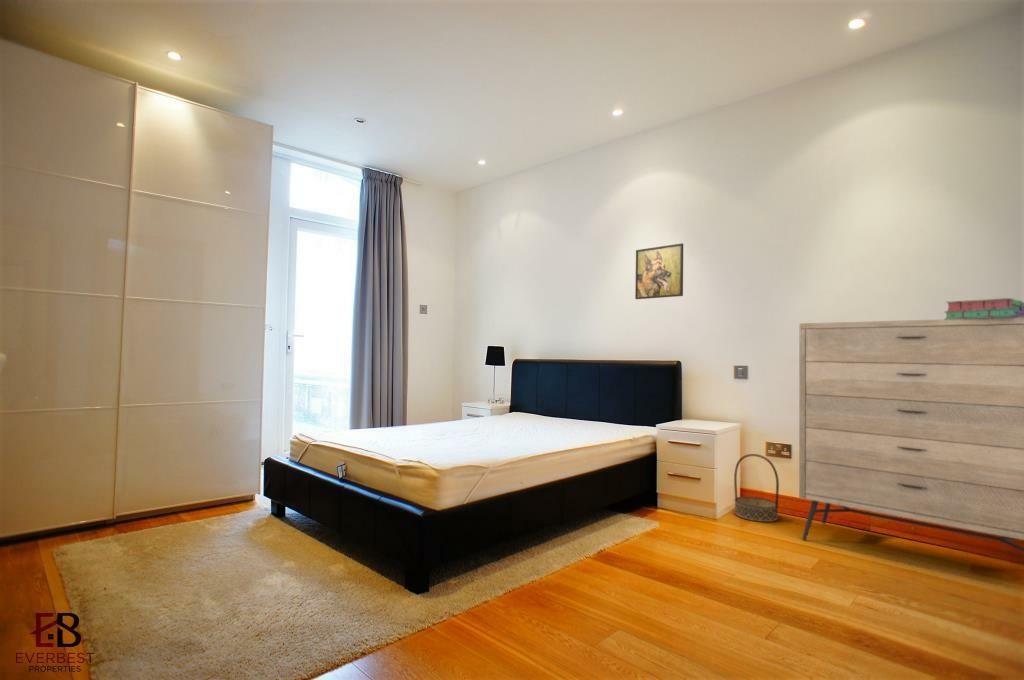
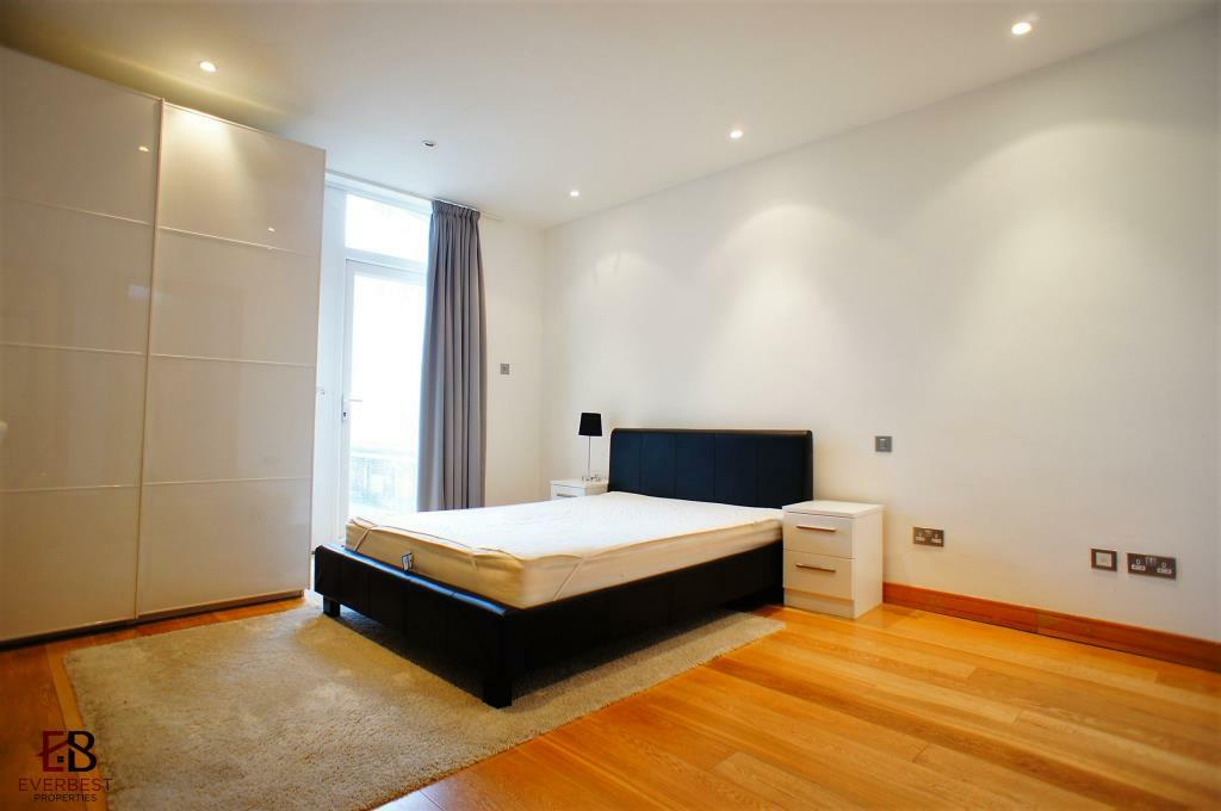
- dresser [798,317,1024,553]
- stack of books [943,297,1024,319]
- basket [733,453,780,523]
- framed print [634,242,684,300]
